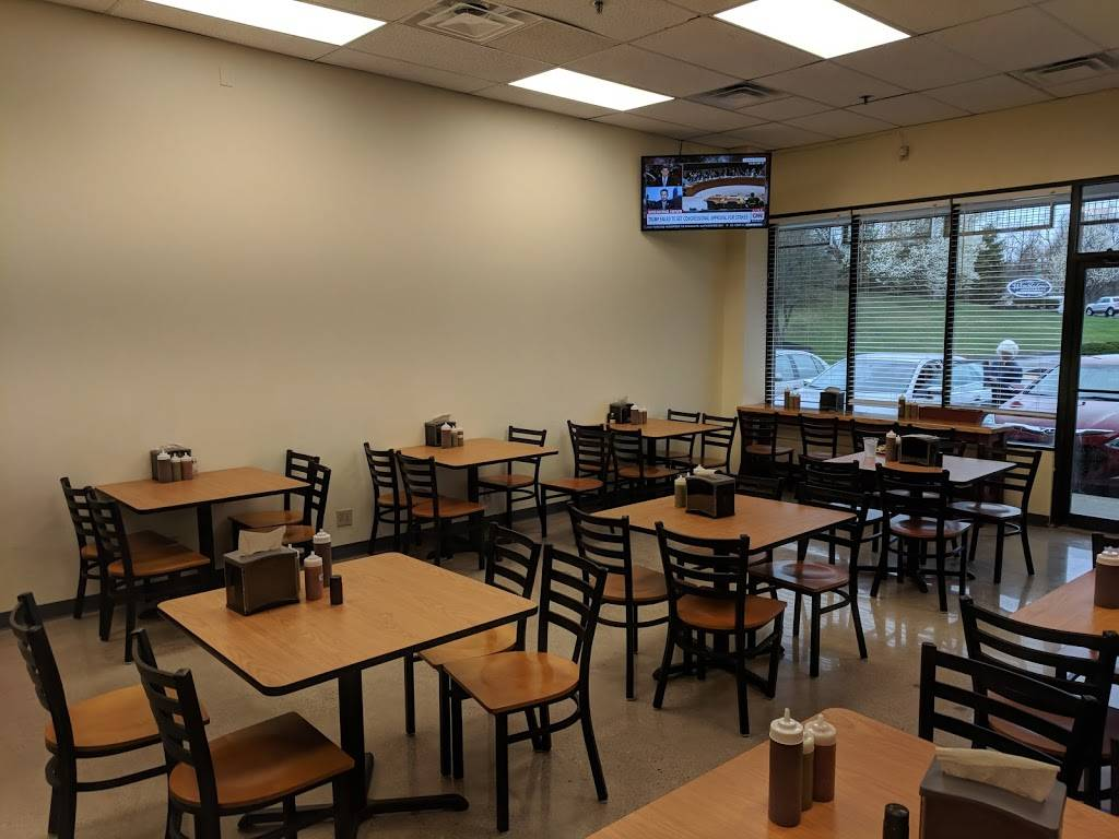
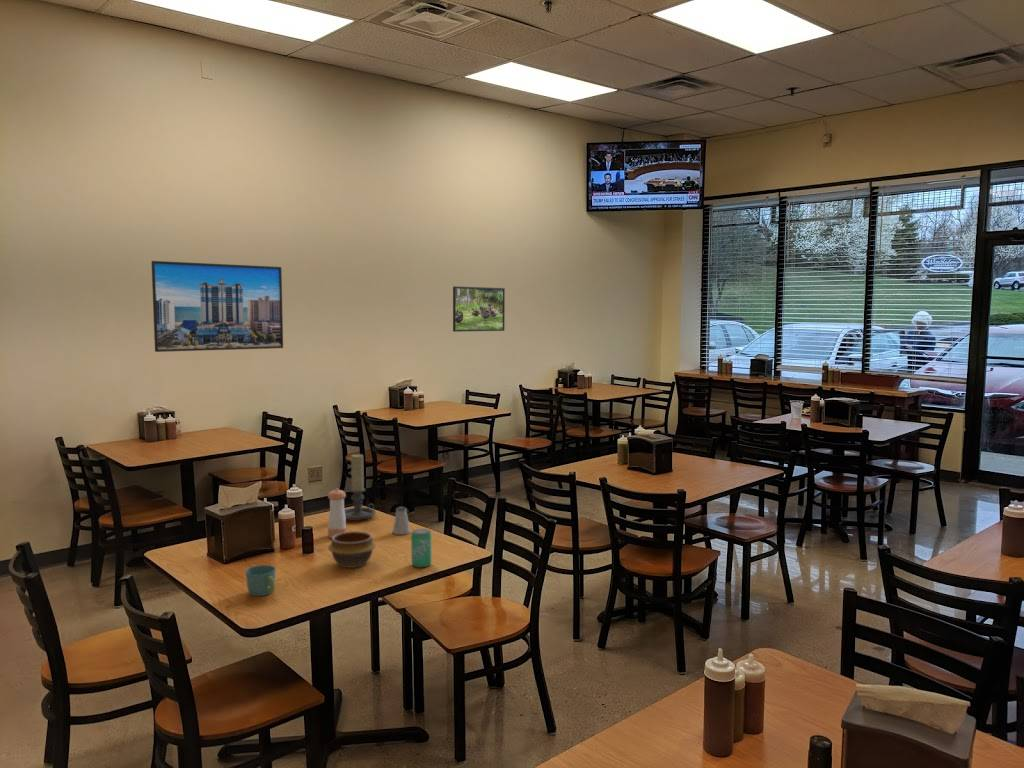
+ candle holder [344,453,377,521]
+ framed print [452,285,506,333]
+ saltshaker [391,506,412,536]
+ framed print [150,260,284,353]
+ bowl [327,530,377,569]
+ pepper shaker [327,488,348,539]
+ mug [244,564,277,597]
+ beverage can [410,528,432,568]
